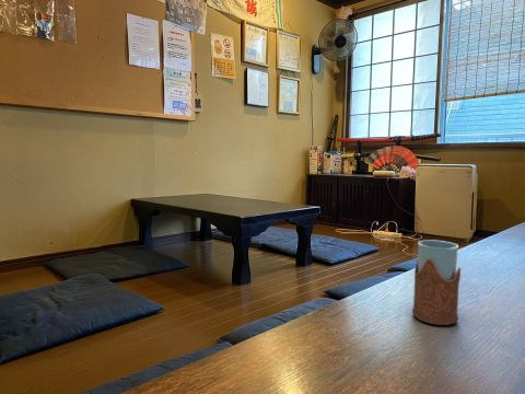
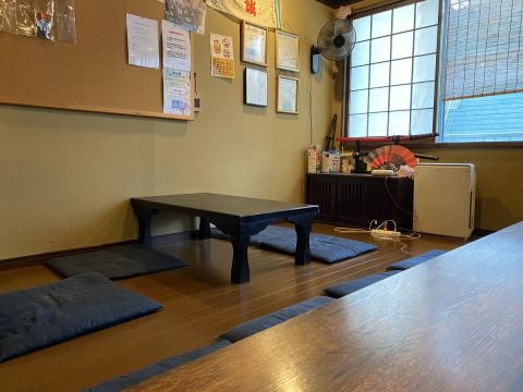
- drinking glass [411,240,462,326]
